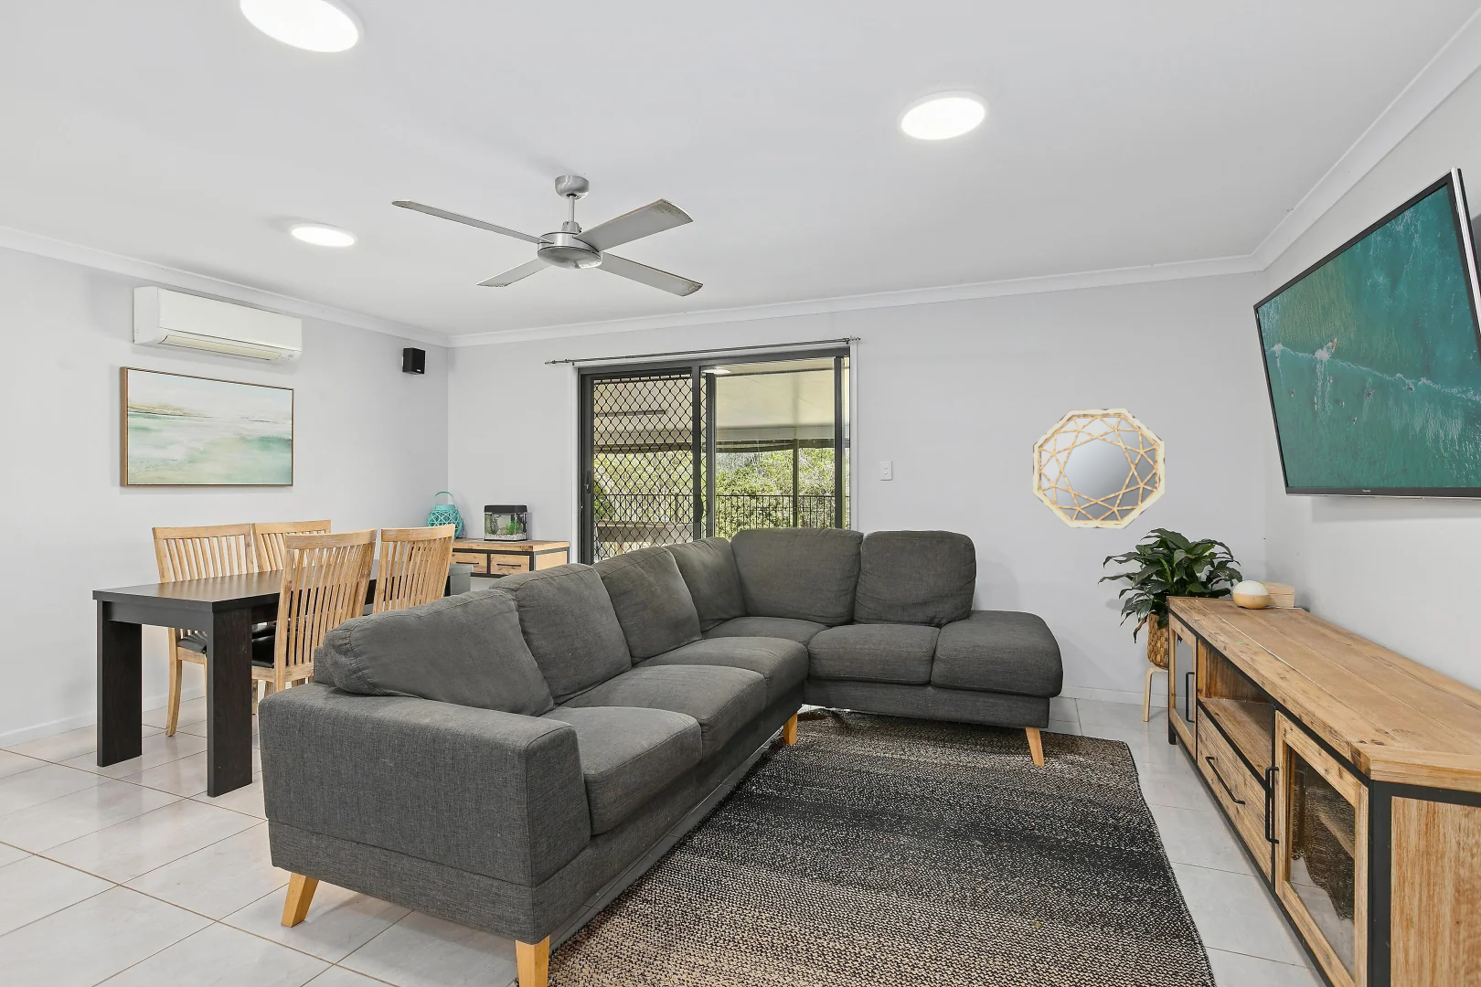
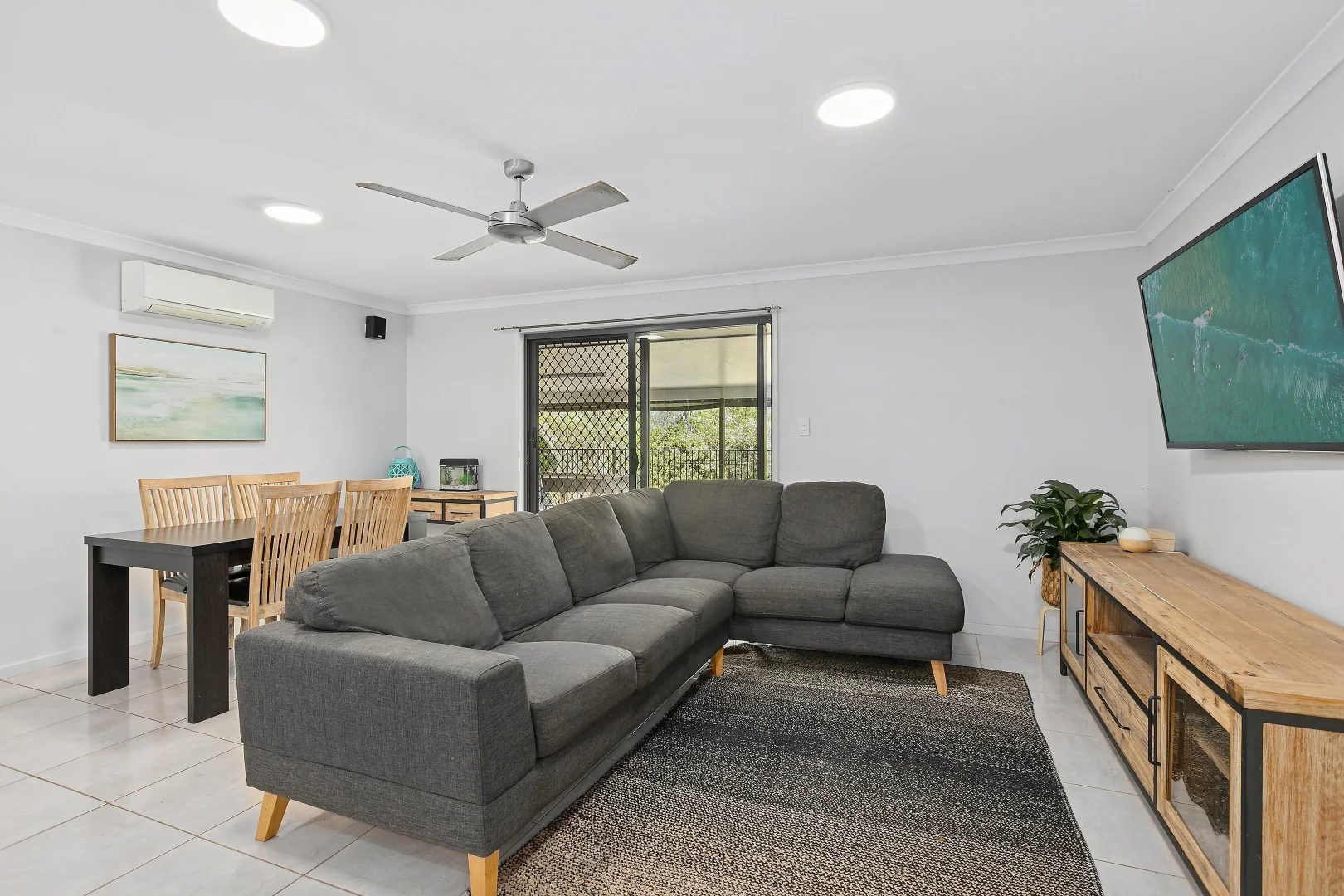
- home mirror [1033,408,1166,529]
